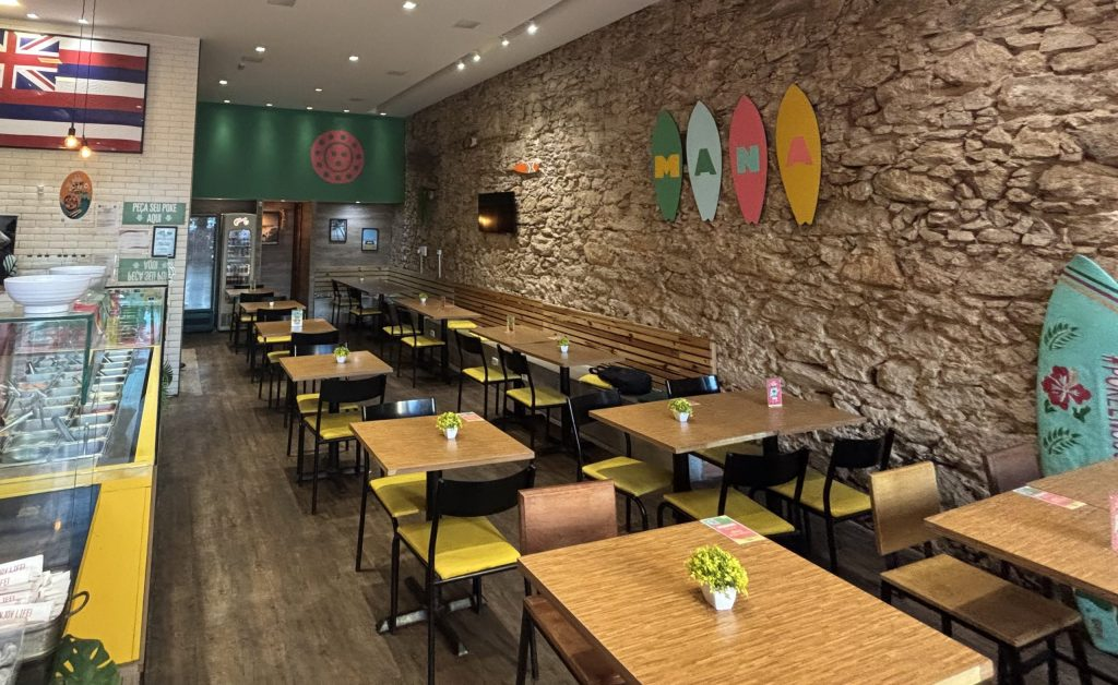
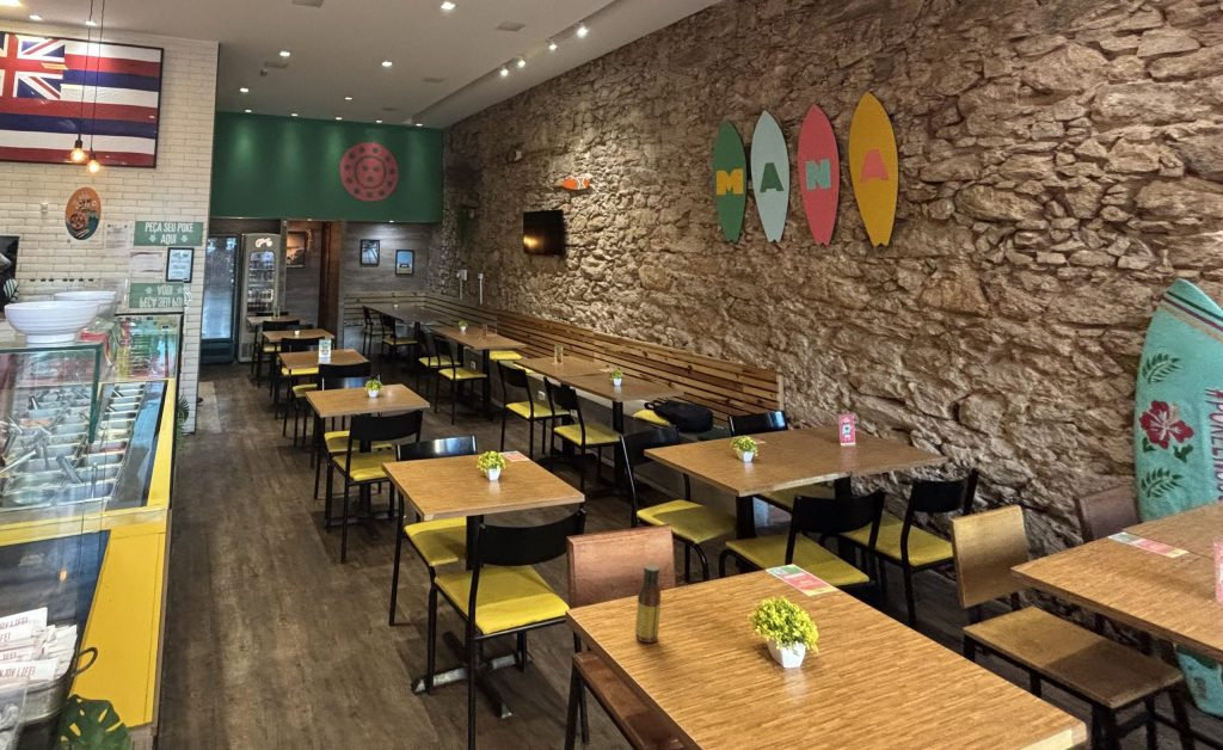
+ sauce bottle [634,564,662,644]
